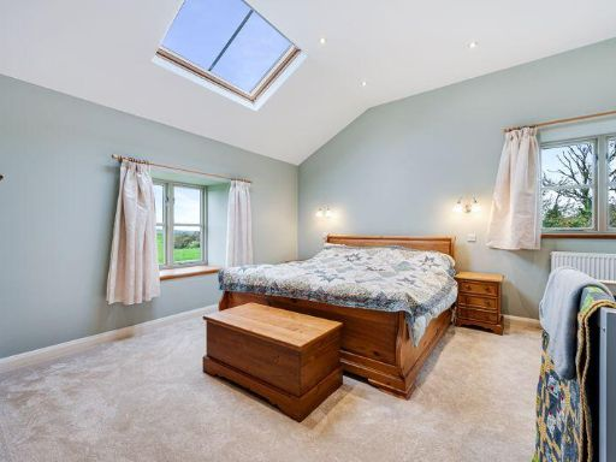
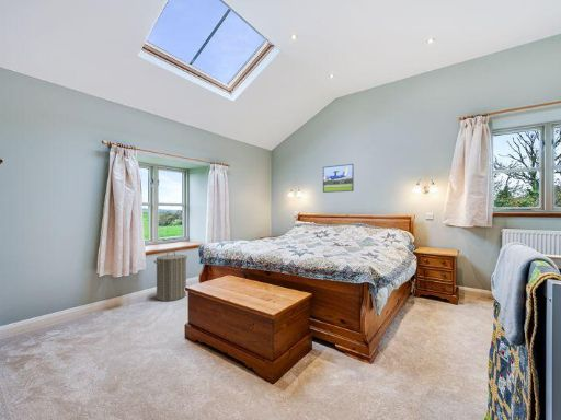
+ laundry hamper [153,249,188,302]
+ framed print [322,163,355,194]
